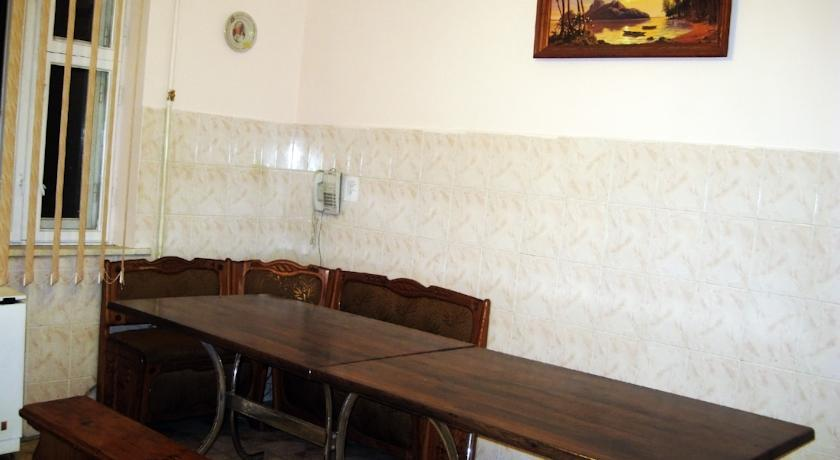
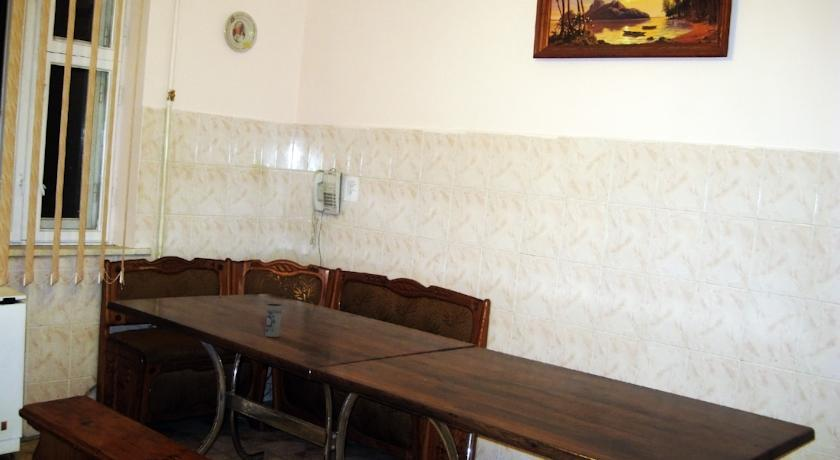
+ jar [264,303,283,338]
